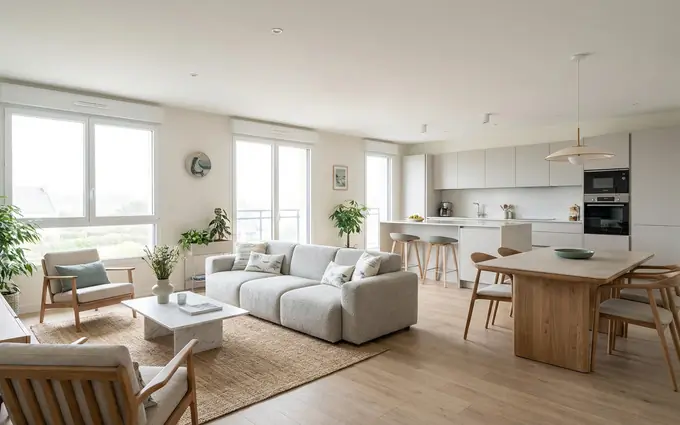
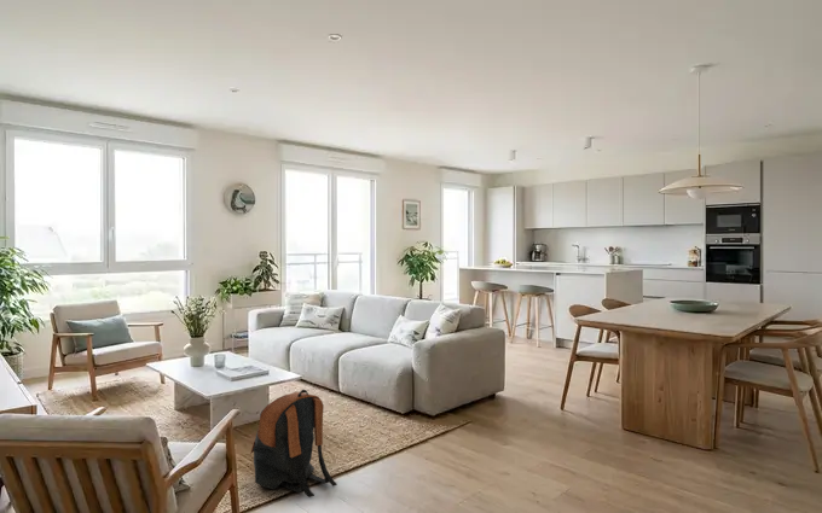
+ backpack [249,389,338,499]
